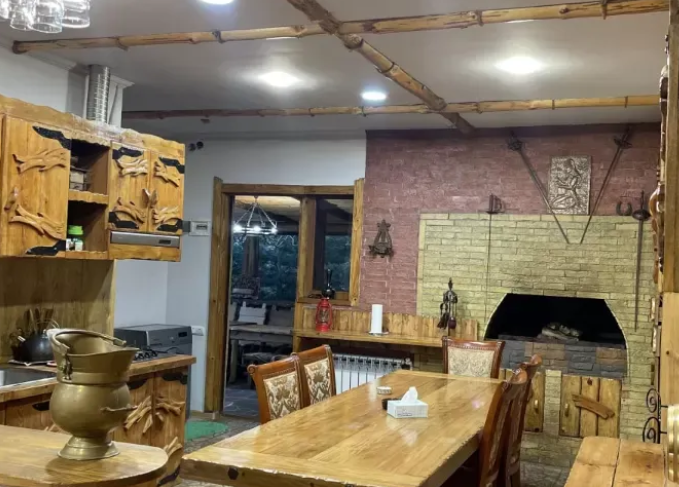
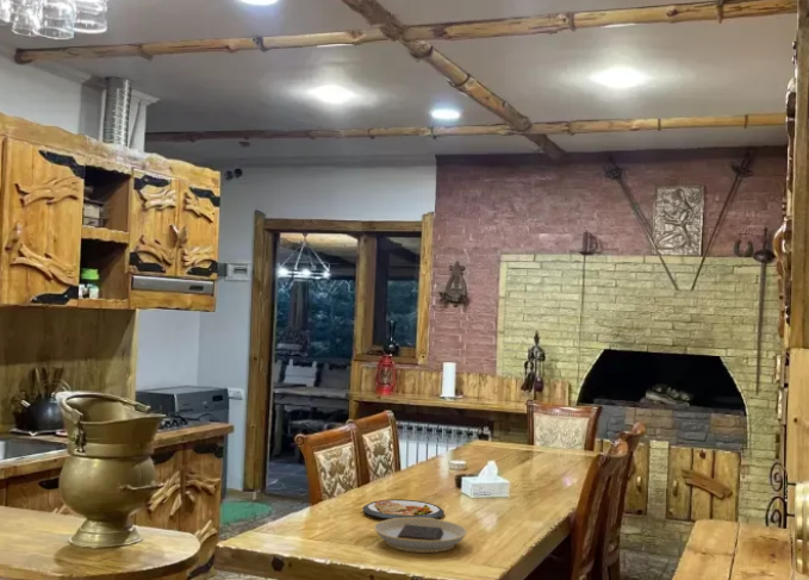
+ plate [373,518,468,554]
+ dish [362,498,446,520]
